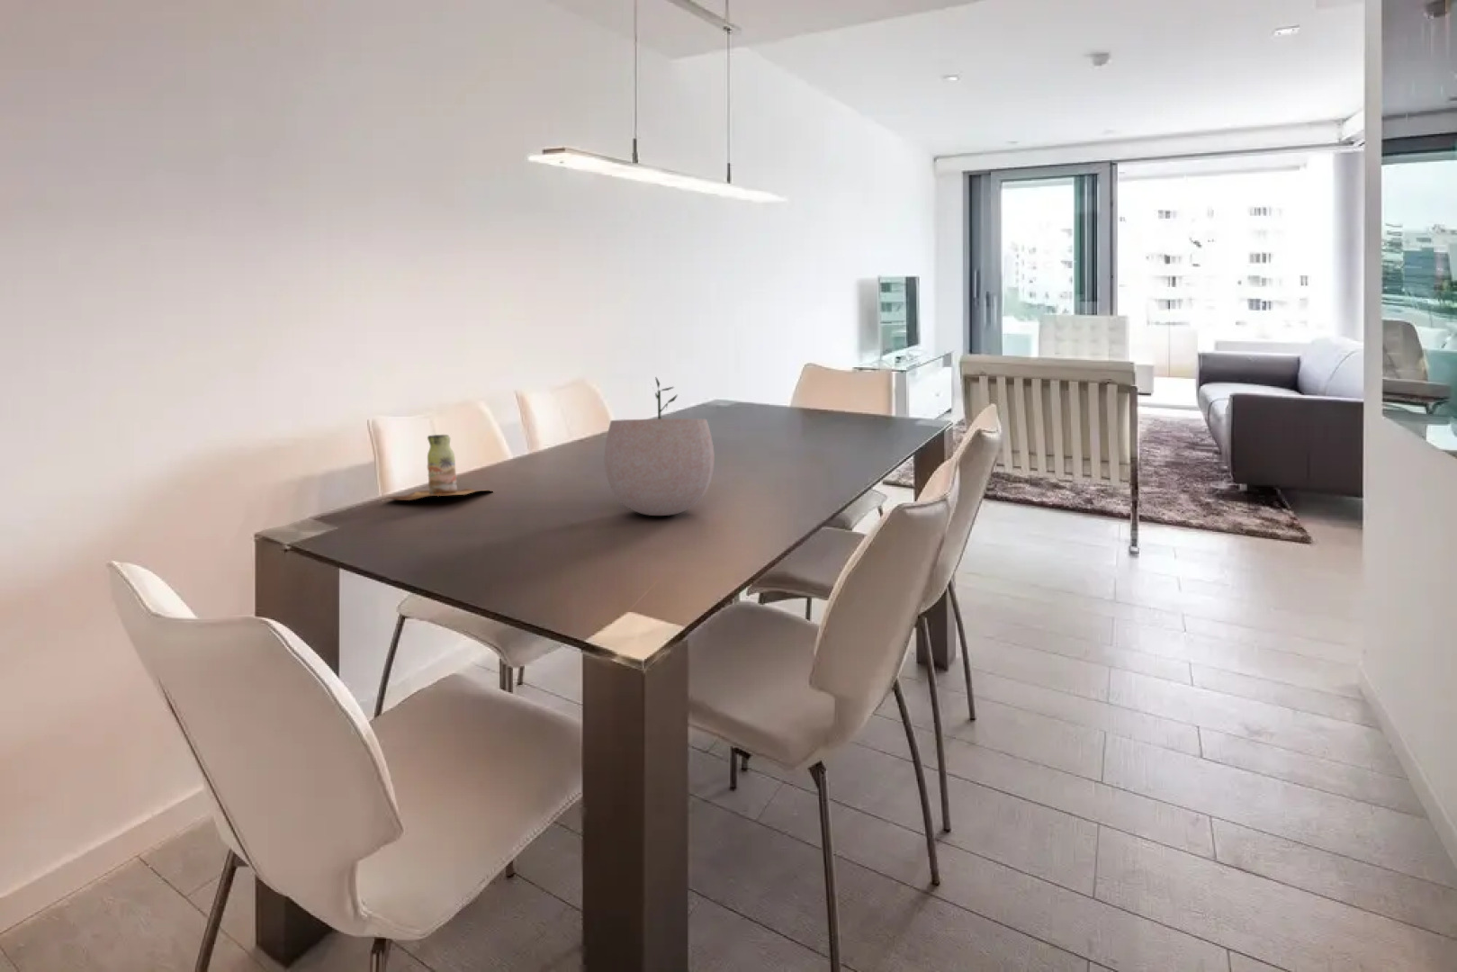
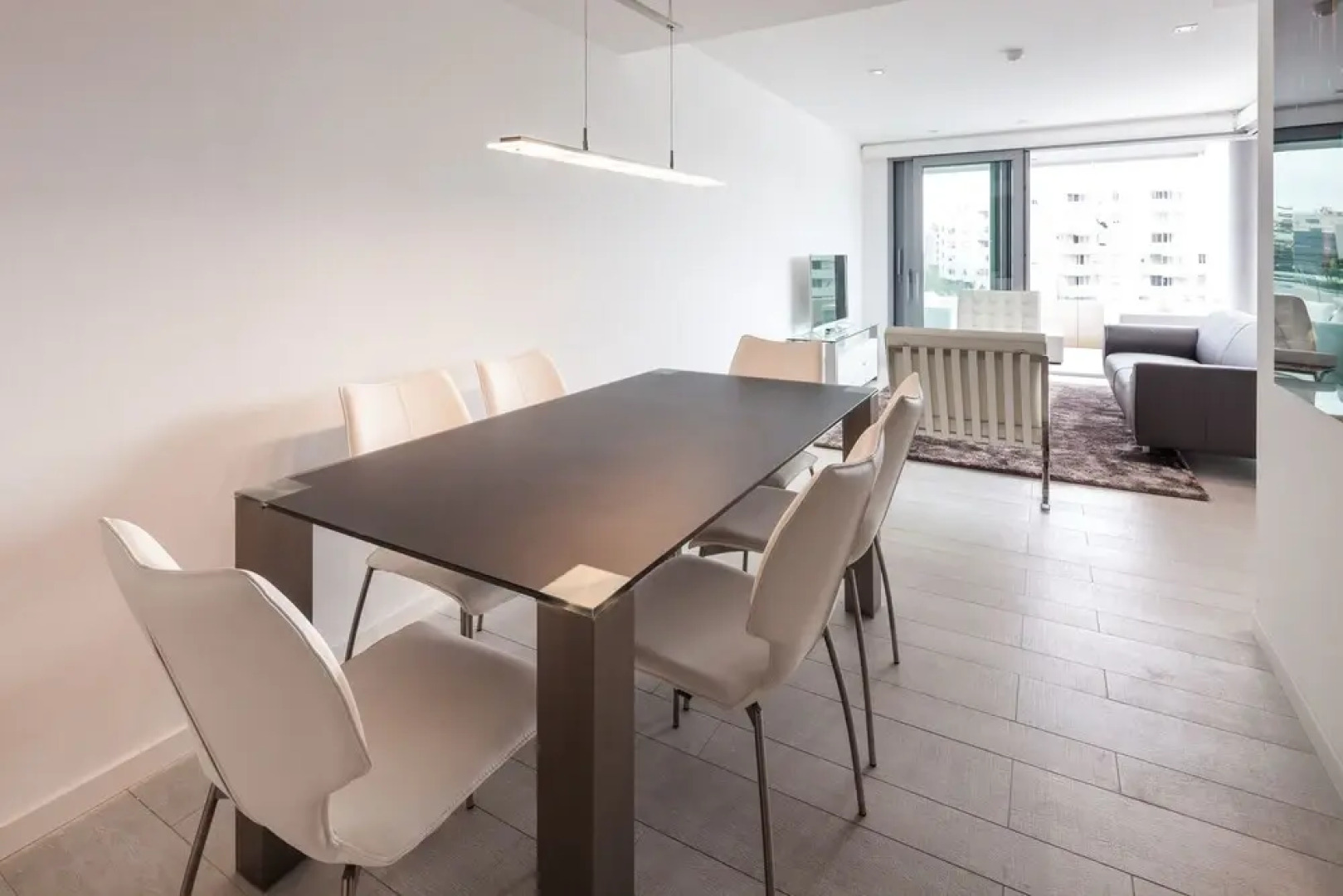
- plant pot [604,376,715,516]
- bottle [385,434,493,501]
